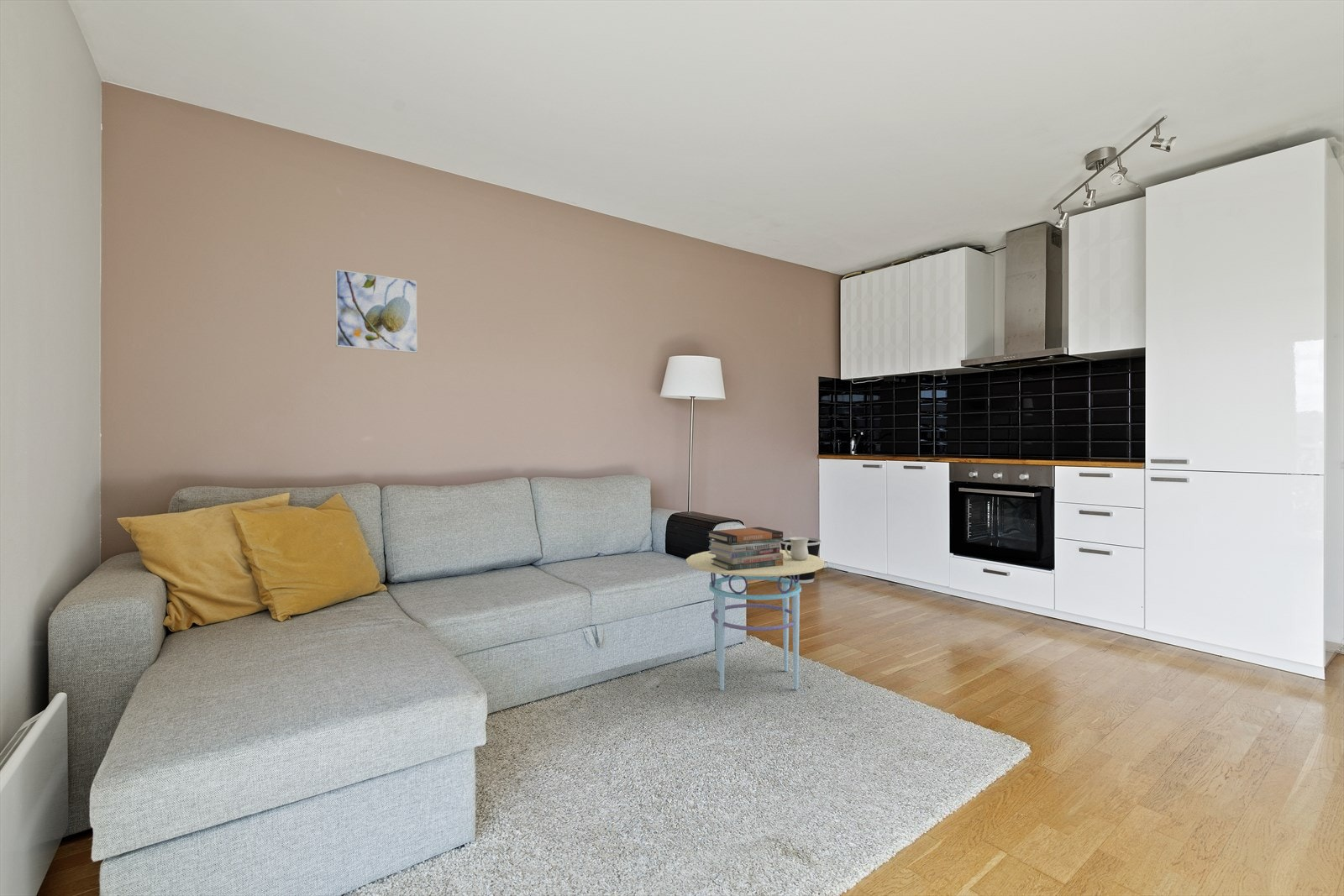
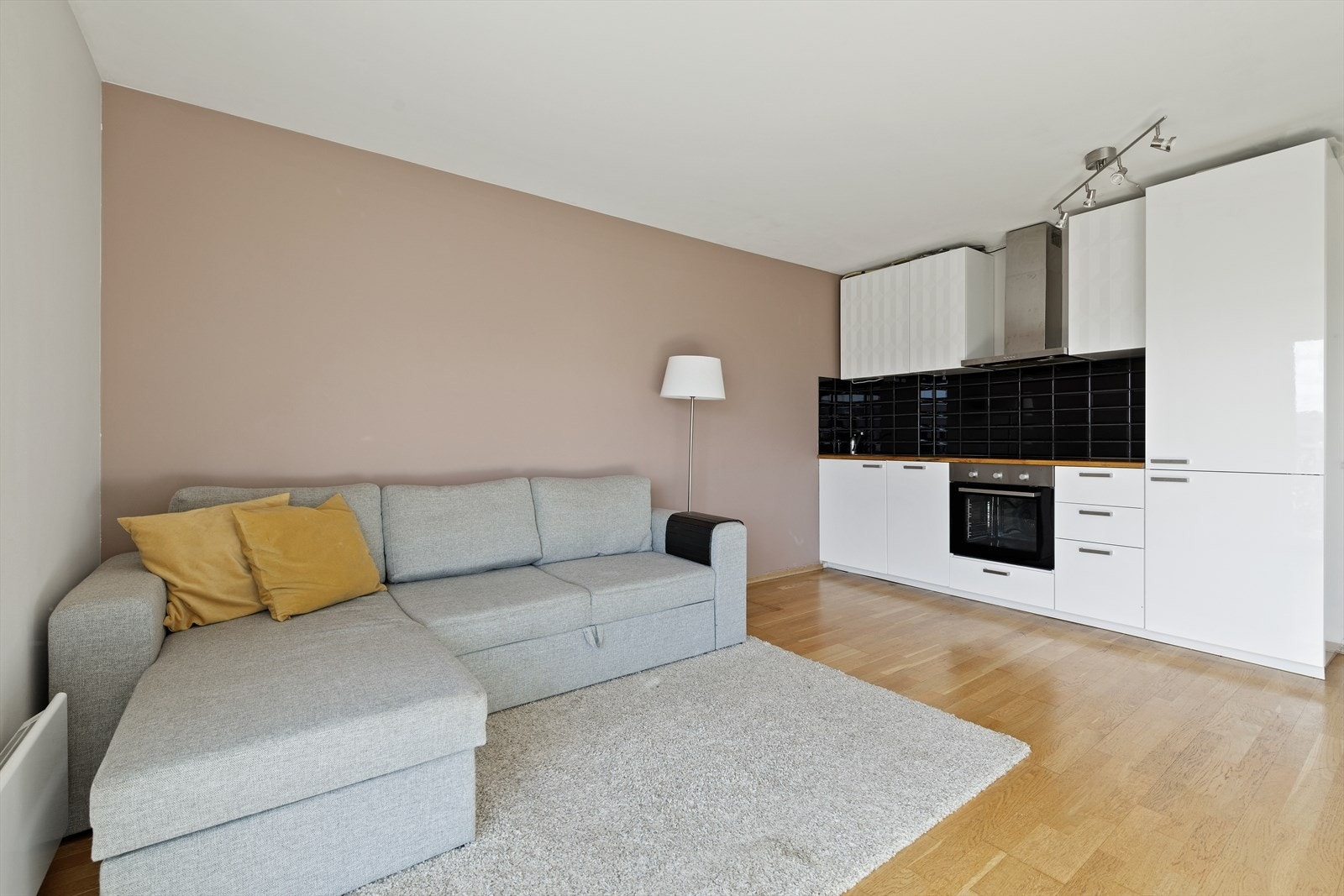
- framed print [334,269,418,354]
- book stack [706,527,784,571]
- wastebasket [780,537,822,584]
- side table [685,549,826,691]
- mug [785,537,809,560]
